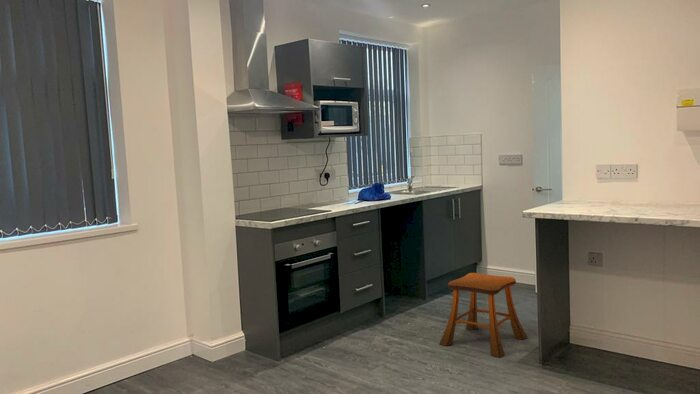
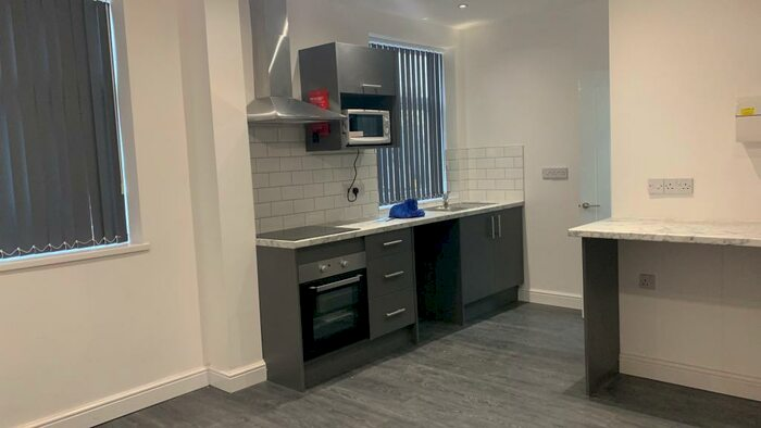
- stool [439,272,528,358]
